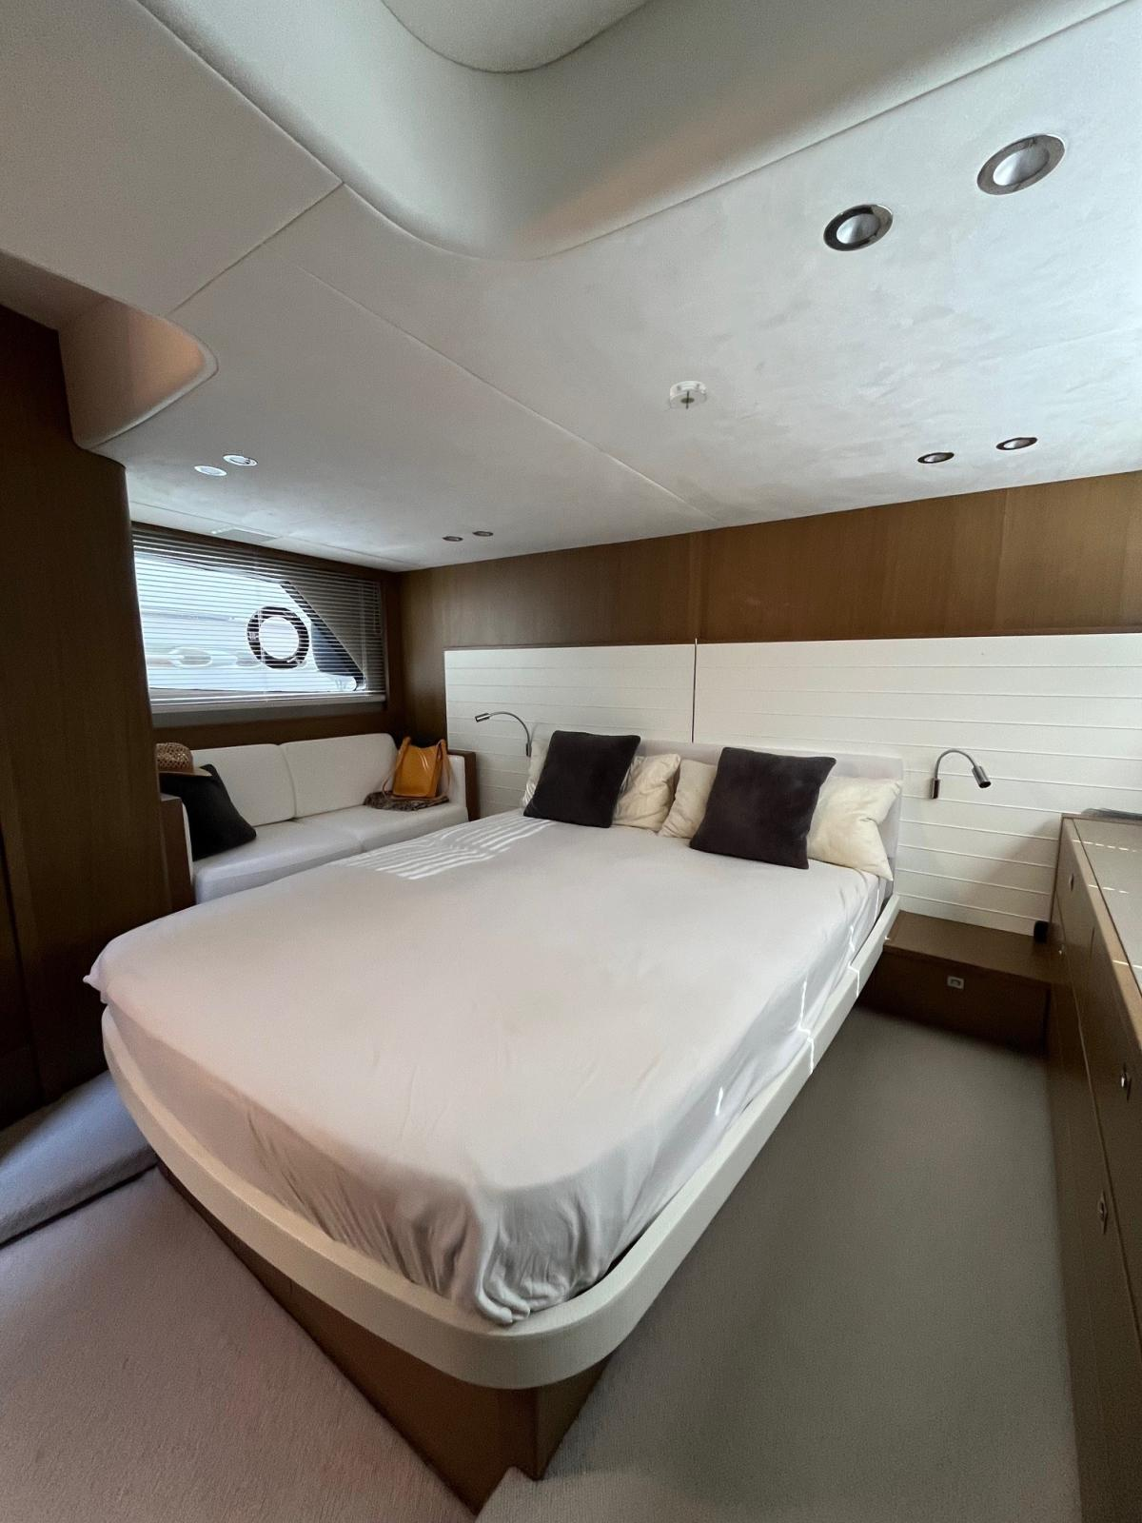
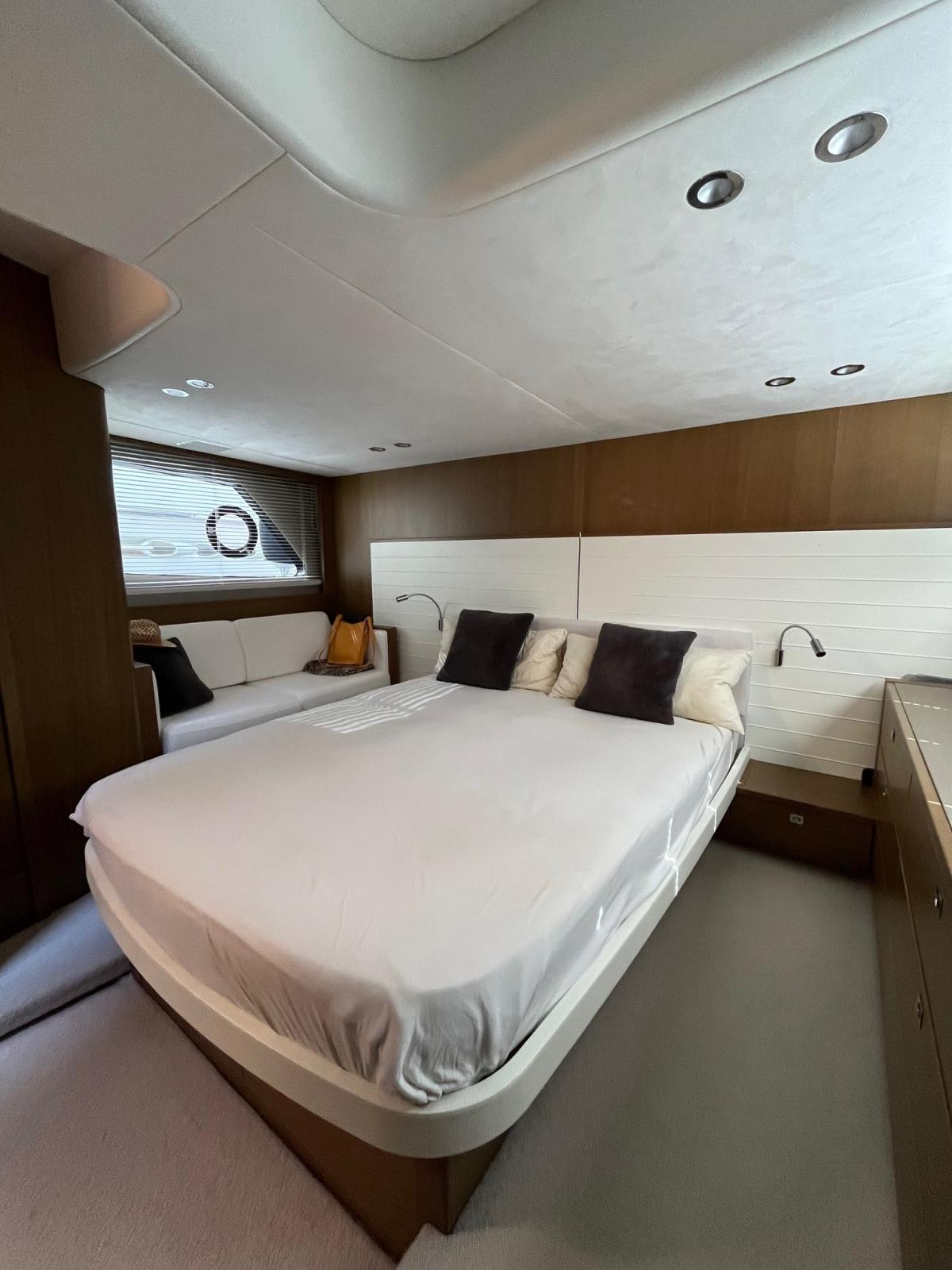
- smoke detector [663,380,710,413]
